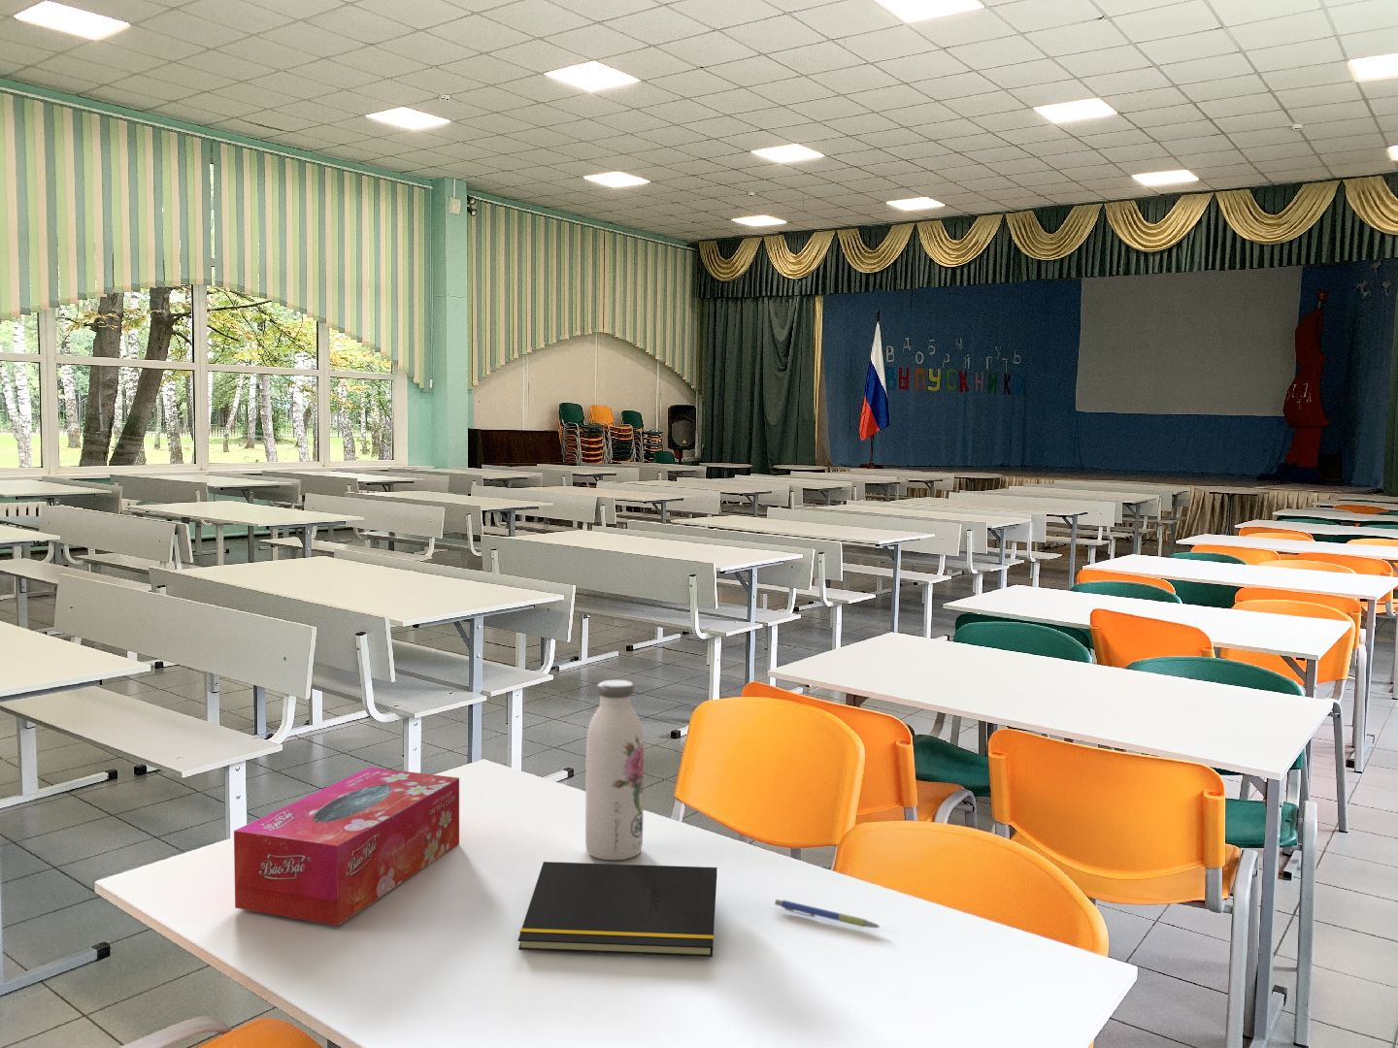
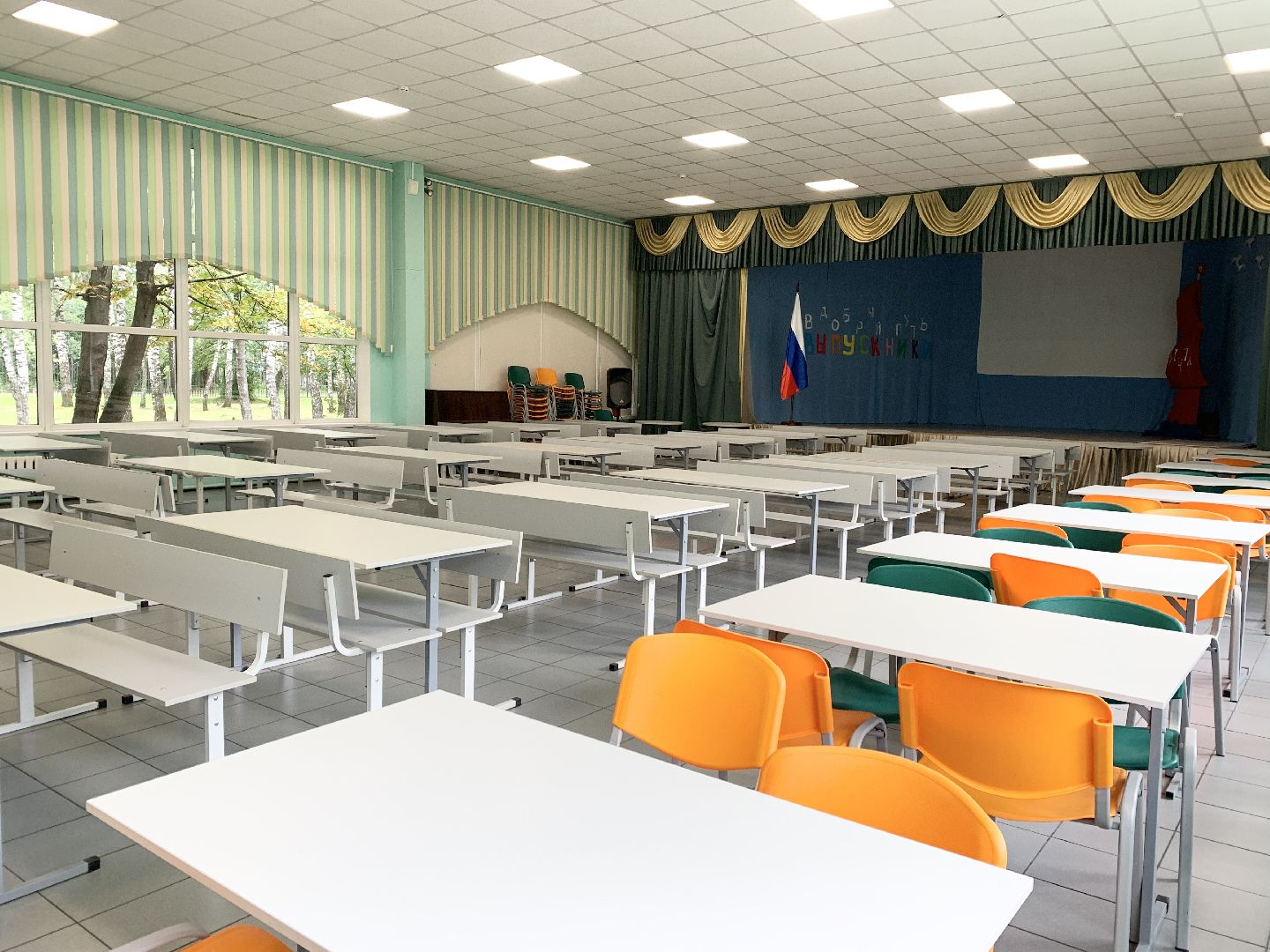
- pen [774,898,881,929]
- notepad [517,861,719,958]
- water bottle [585,679,645,861]
- tissue box [233,766,460,927]
